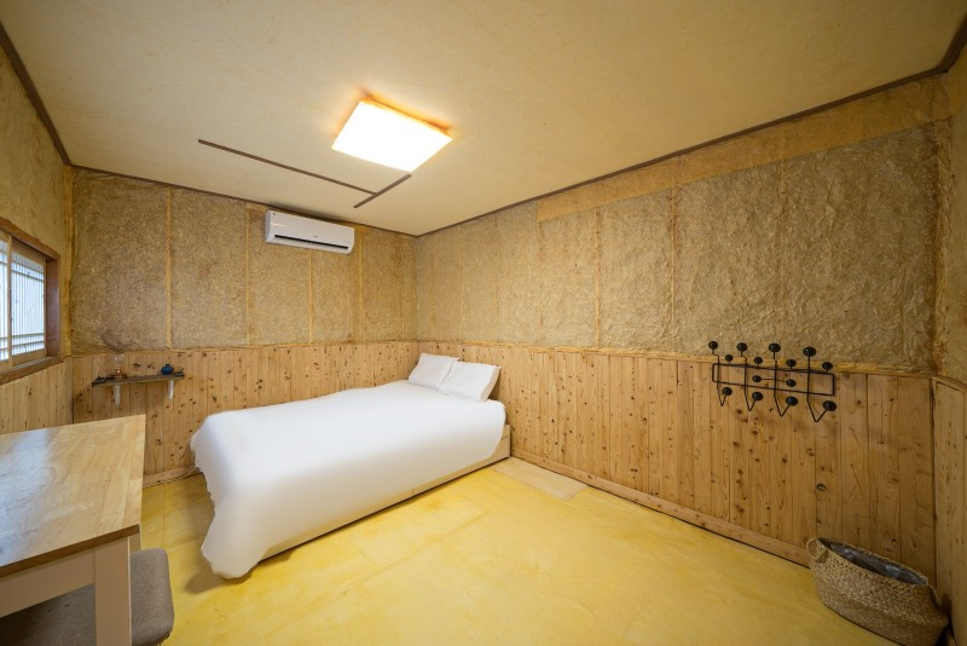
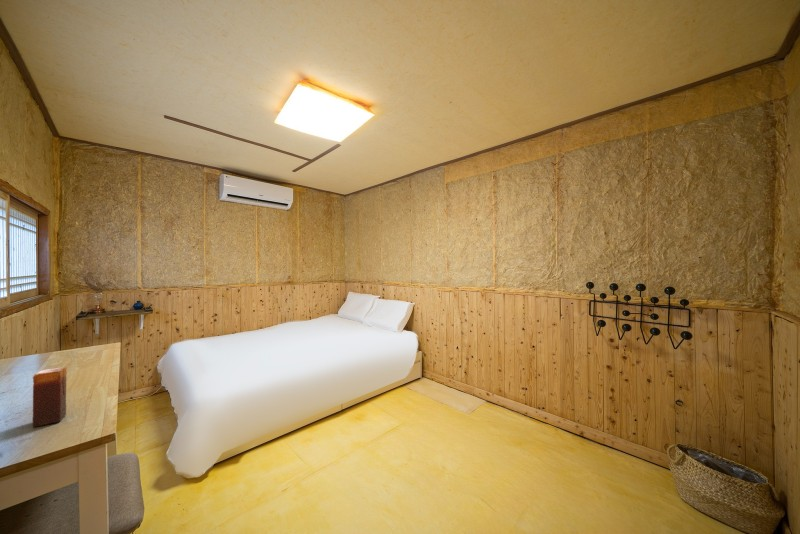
+ candle [31,366,67,428]
